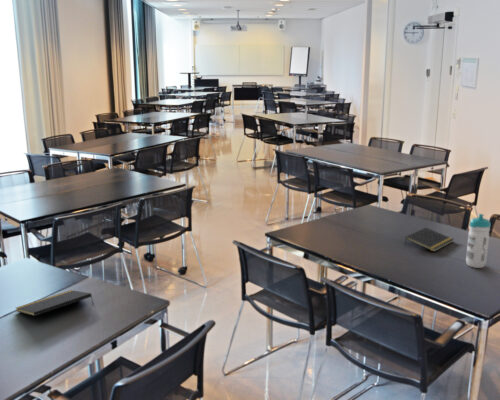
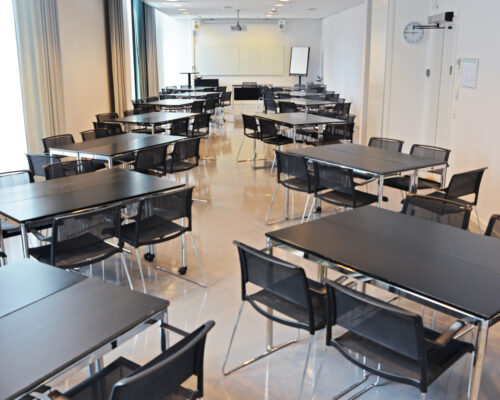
- notepad [404,227,455,253]
- water bottle [465,213,492,269]
- notepad [15,289,95,317]
